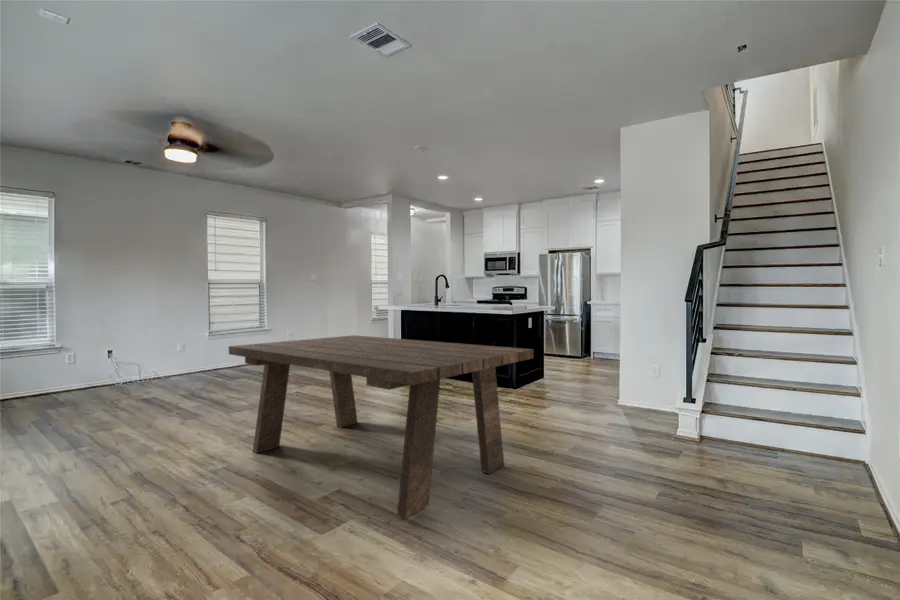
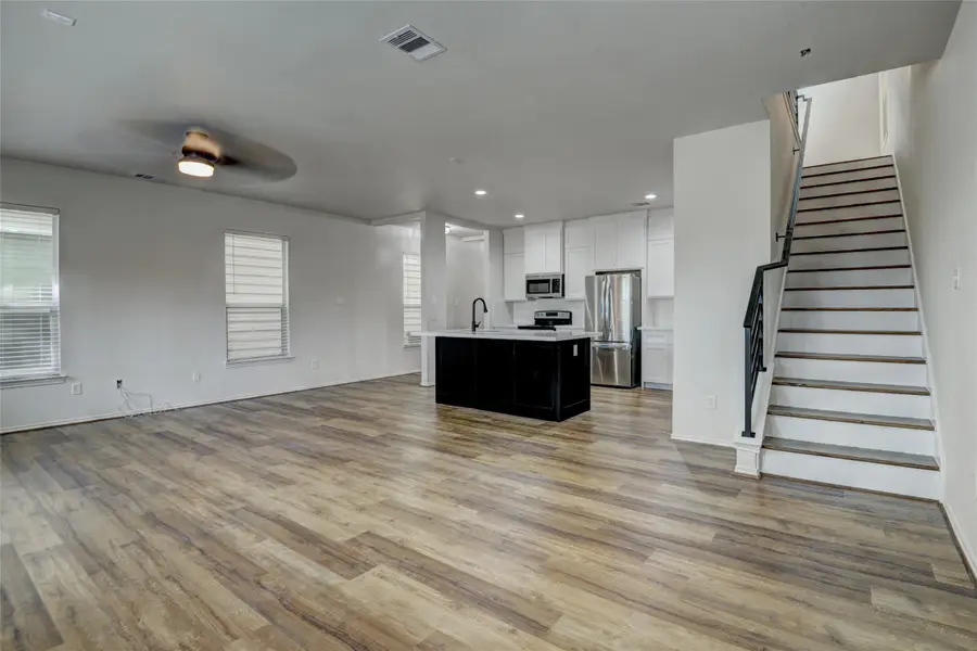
- dining table [228,334,535,519]
